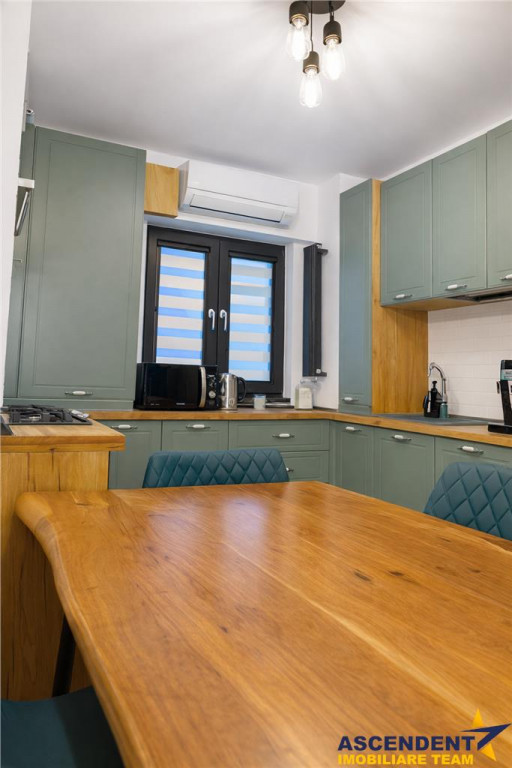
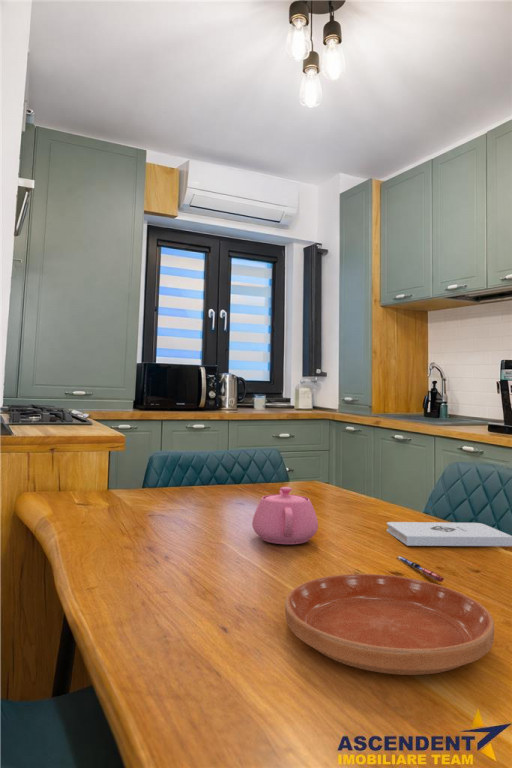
+ saucer [284,573,495,676]
+ notepad [386,521,512,547]
+ teapot [251,486,319,545]
+ pen [396,555,446,583]
